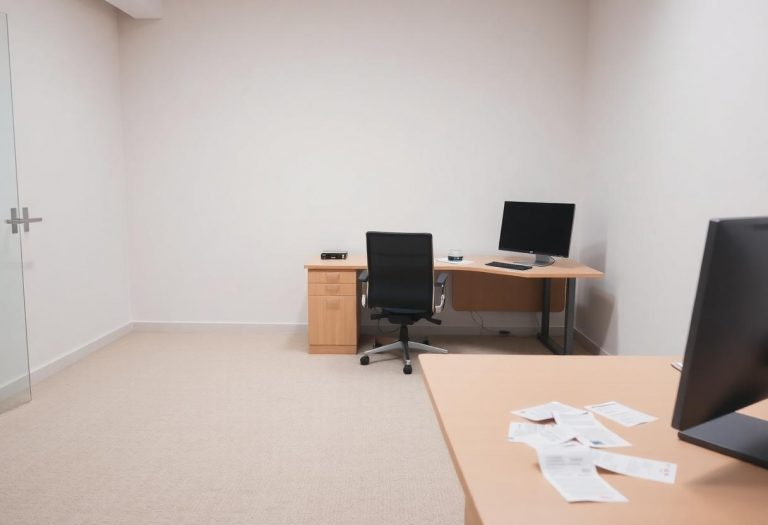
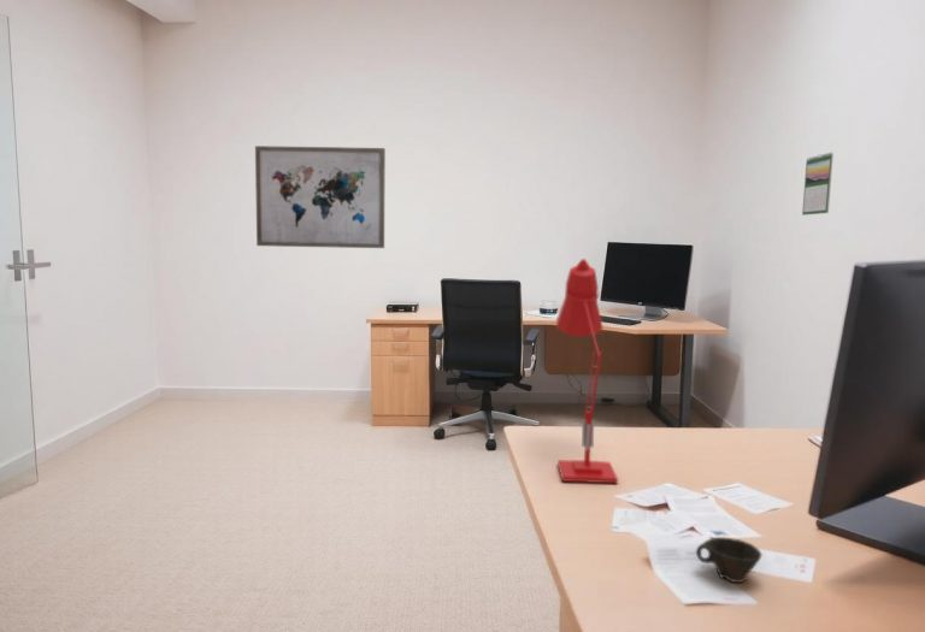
+ wall art [254,144,387,249]
+ calendar [801,152,835,217]
+ desk lamp [555,258,619,484]
+ cup [695,536,764,584]
